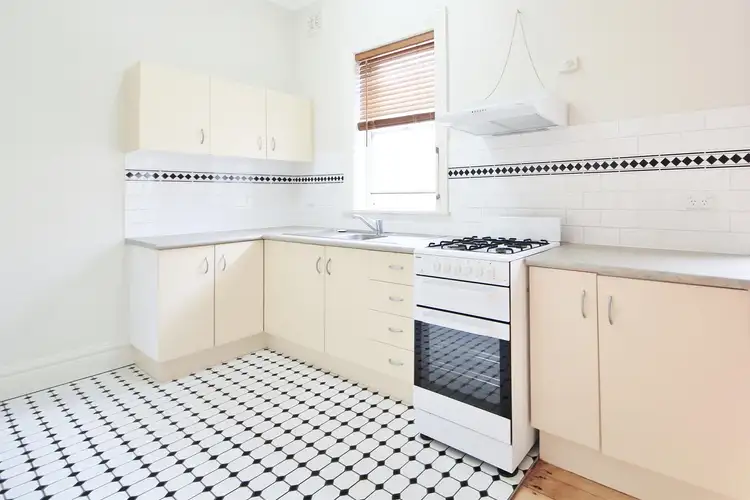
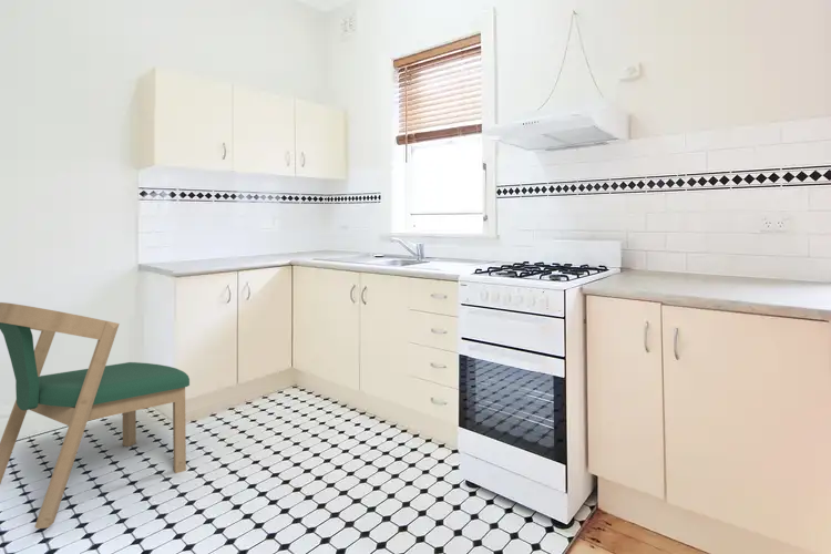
+ dining chair [0,301,191,530]
